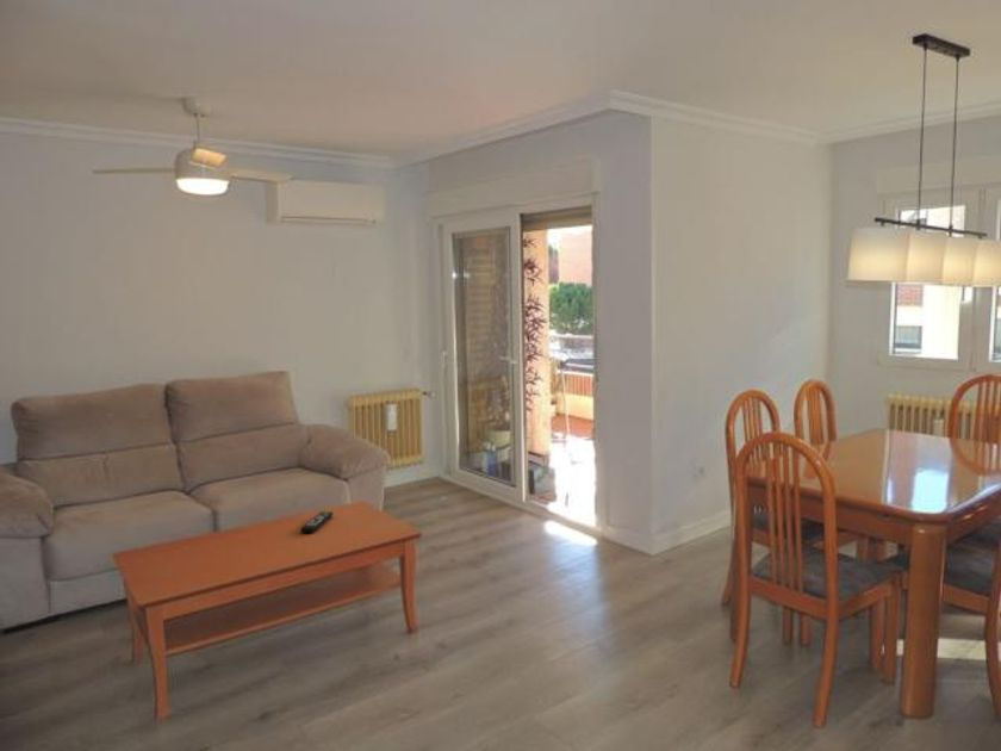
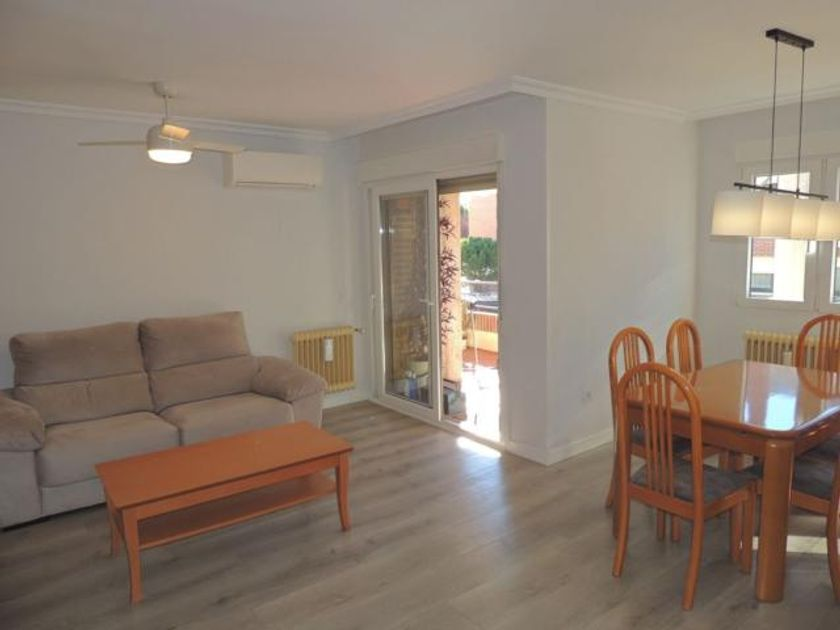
- remote control [299,510,335,534]
